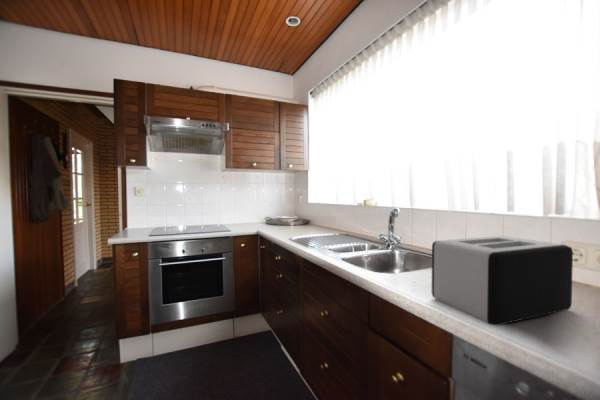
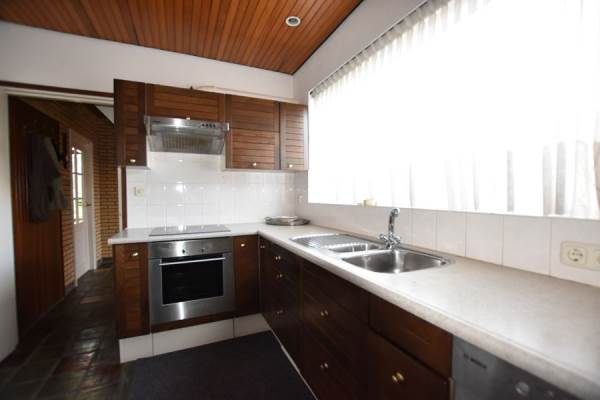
- toaster [431,235,574,327]
